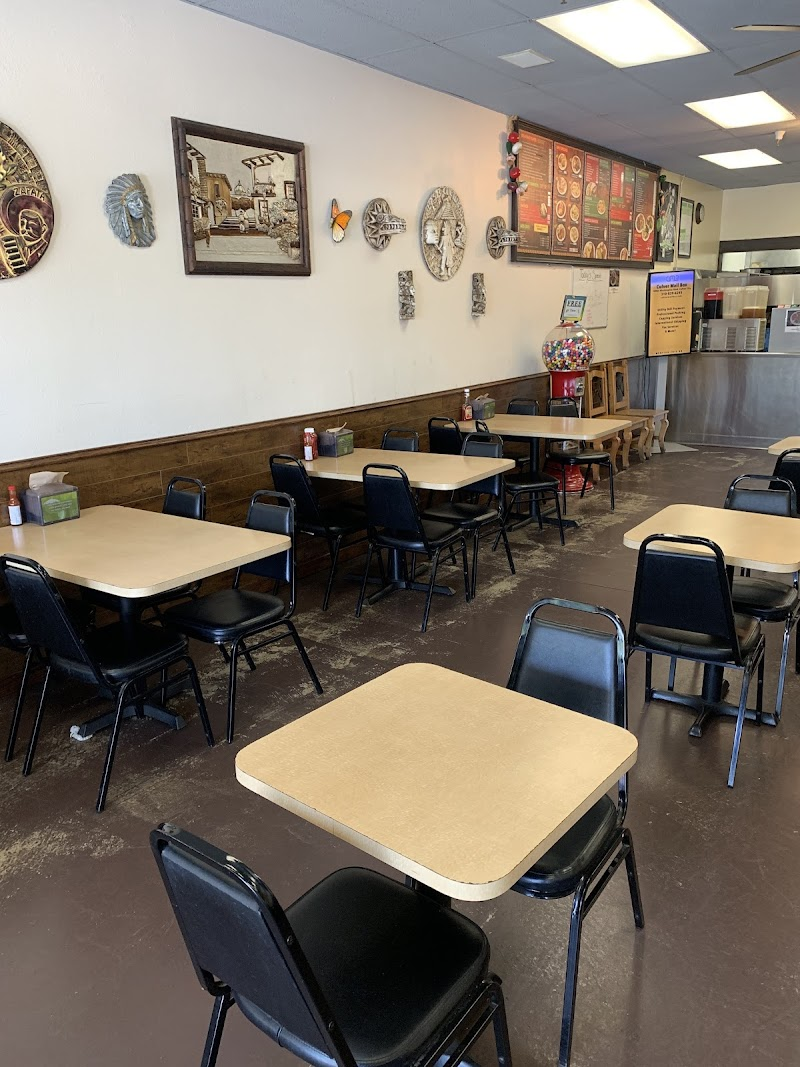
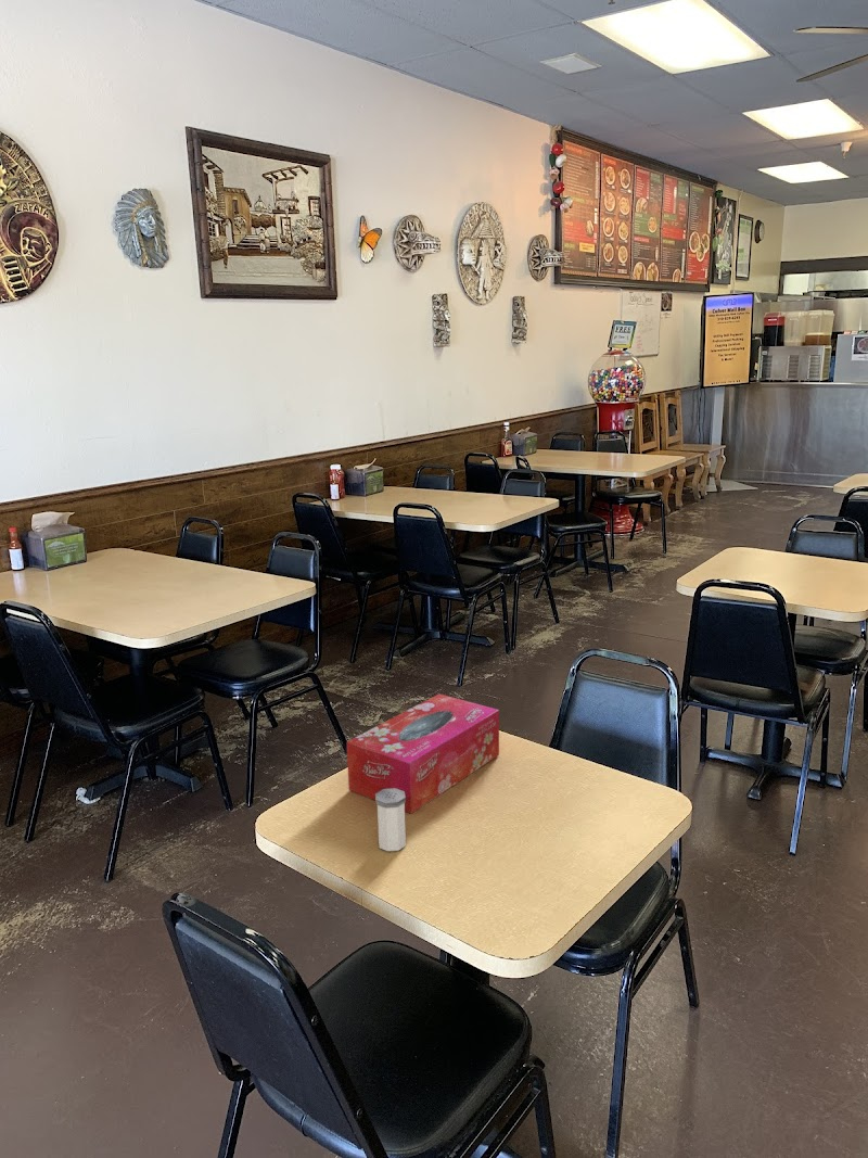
+ salt shaker [375,788,407,852]
+ tissue box [345,692,500,815]
